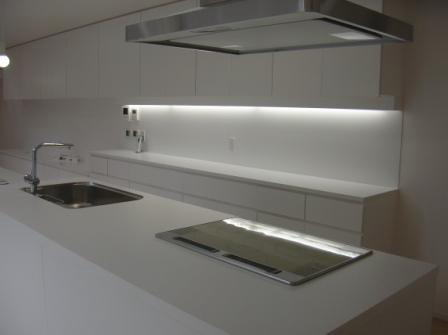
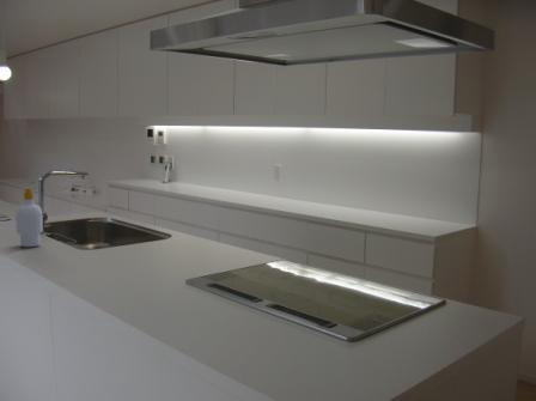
+ soap bottle [14,187,44,248]
